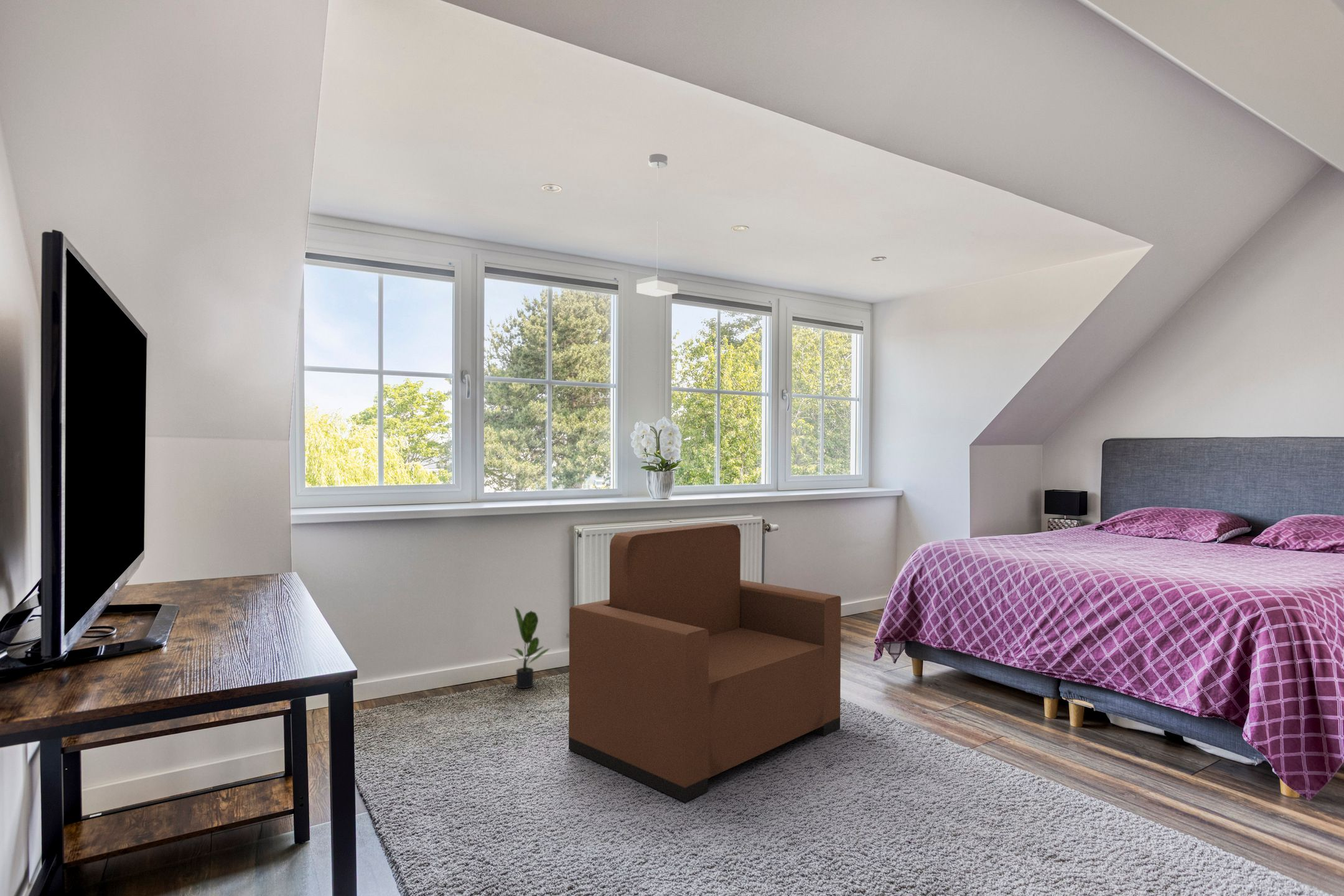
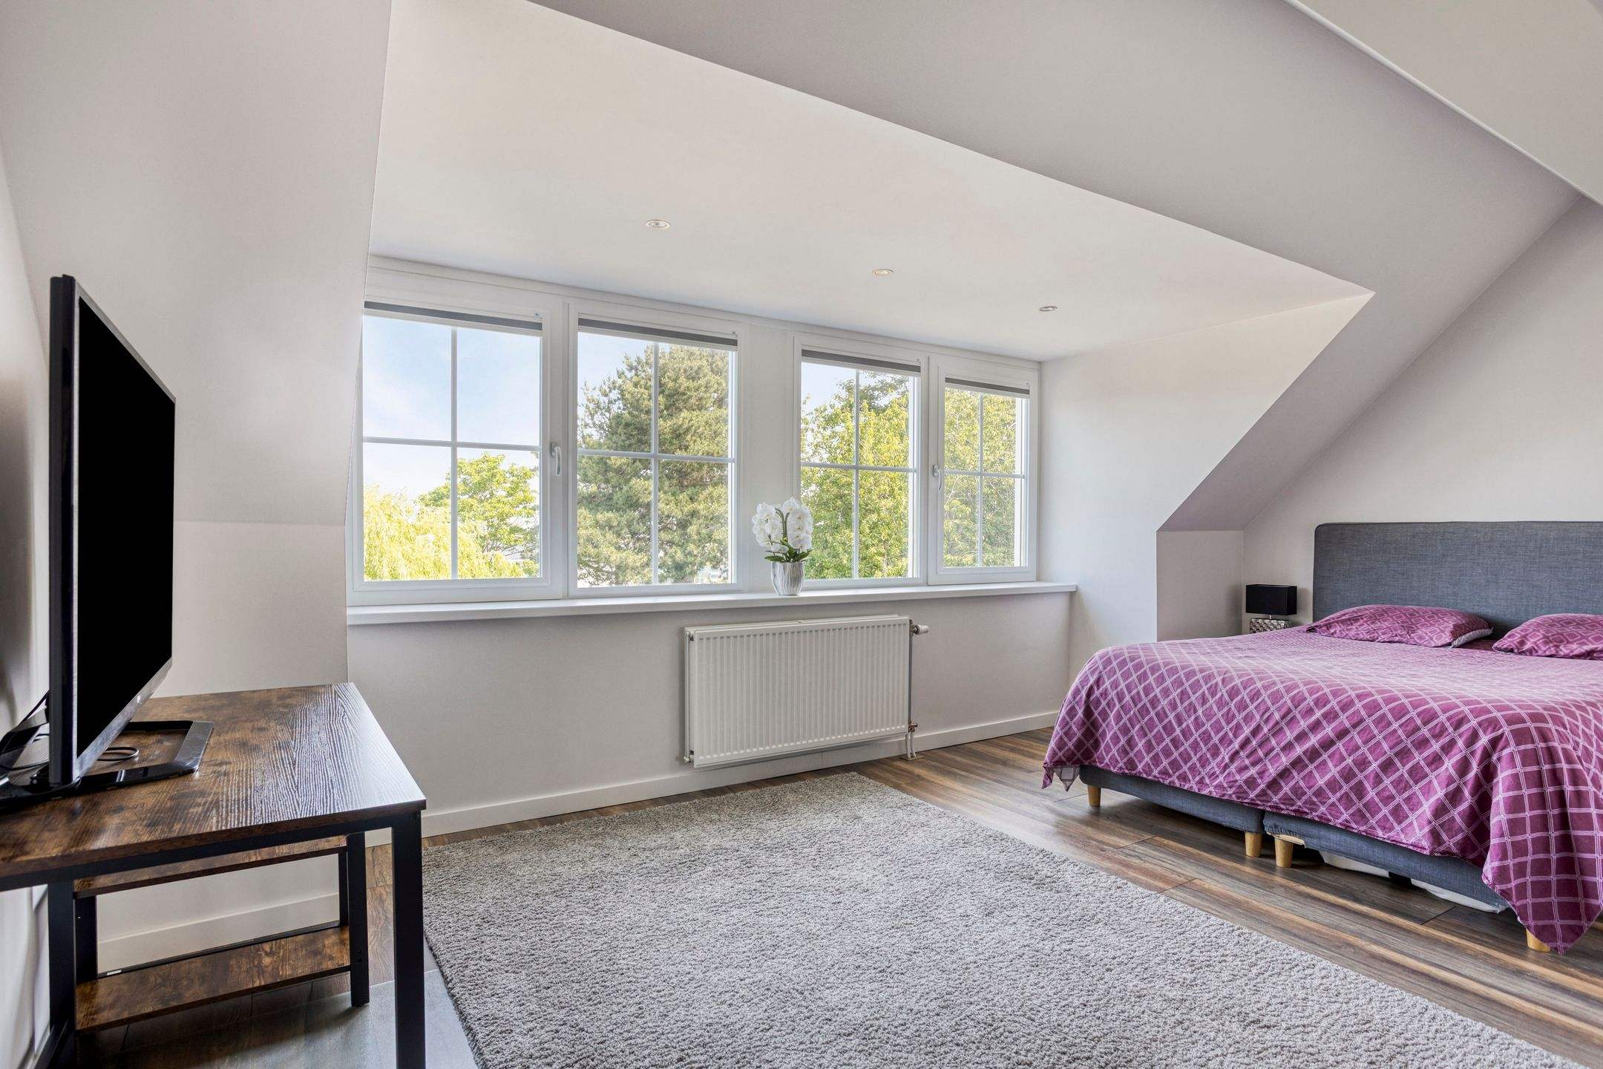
- pendant lamp [636,153,678,297]
- potted plant [506,606,550,689]
- armchair [568,522,842,803]
